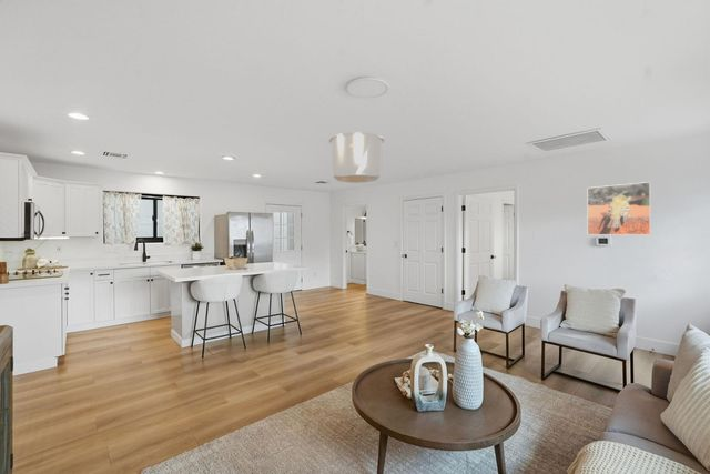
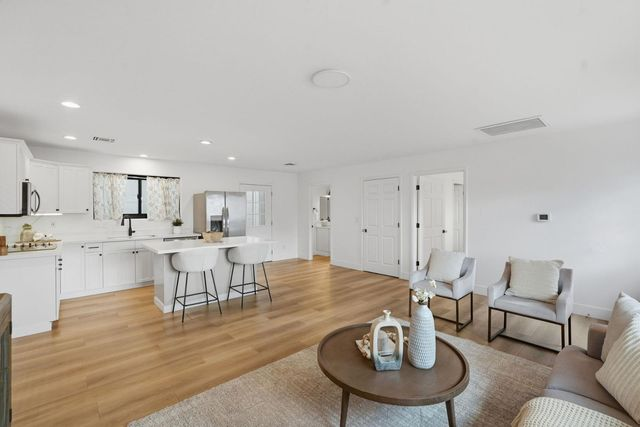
- ceiling light [328,131,385,184]
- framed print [586,181,652,236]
